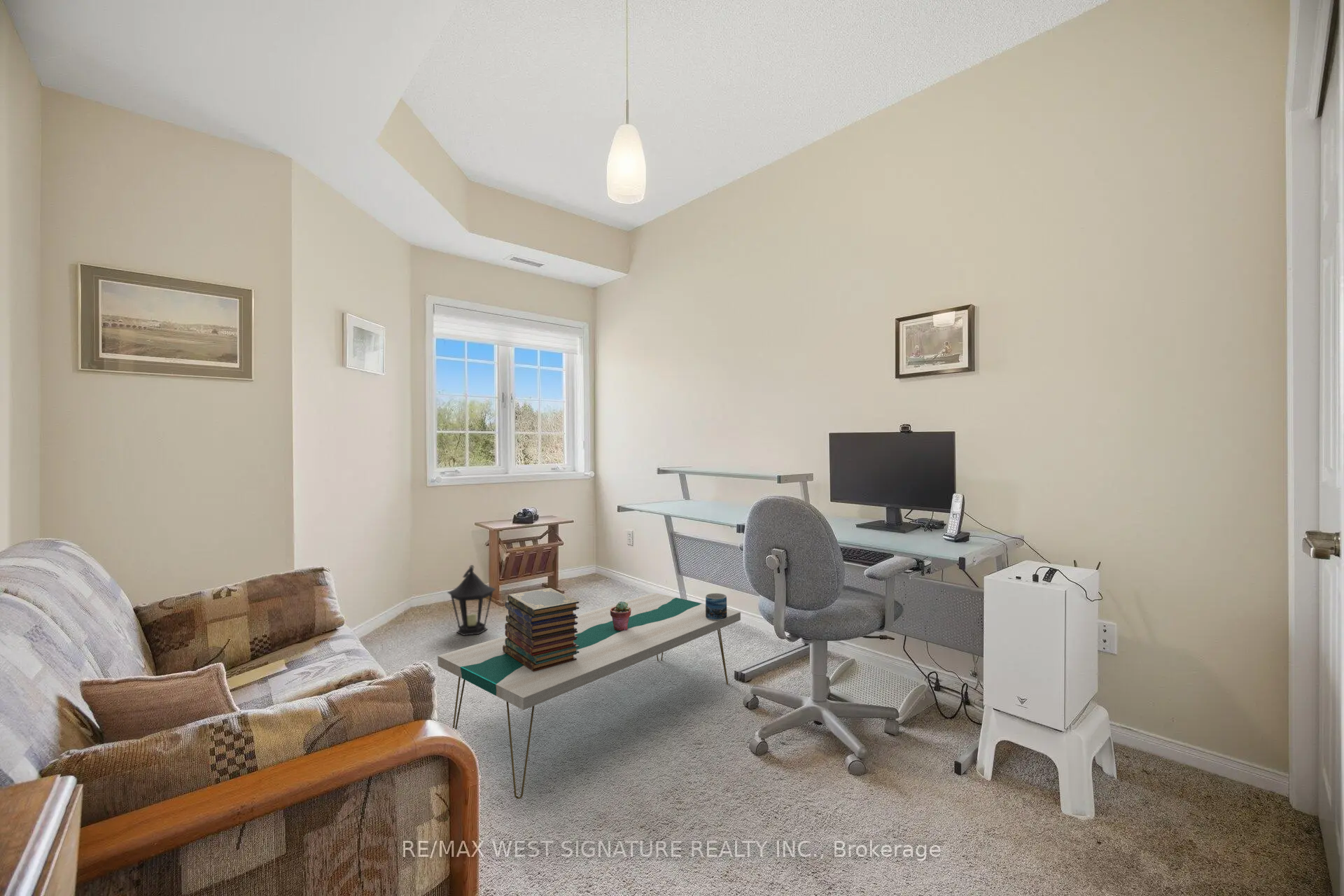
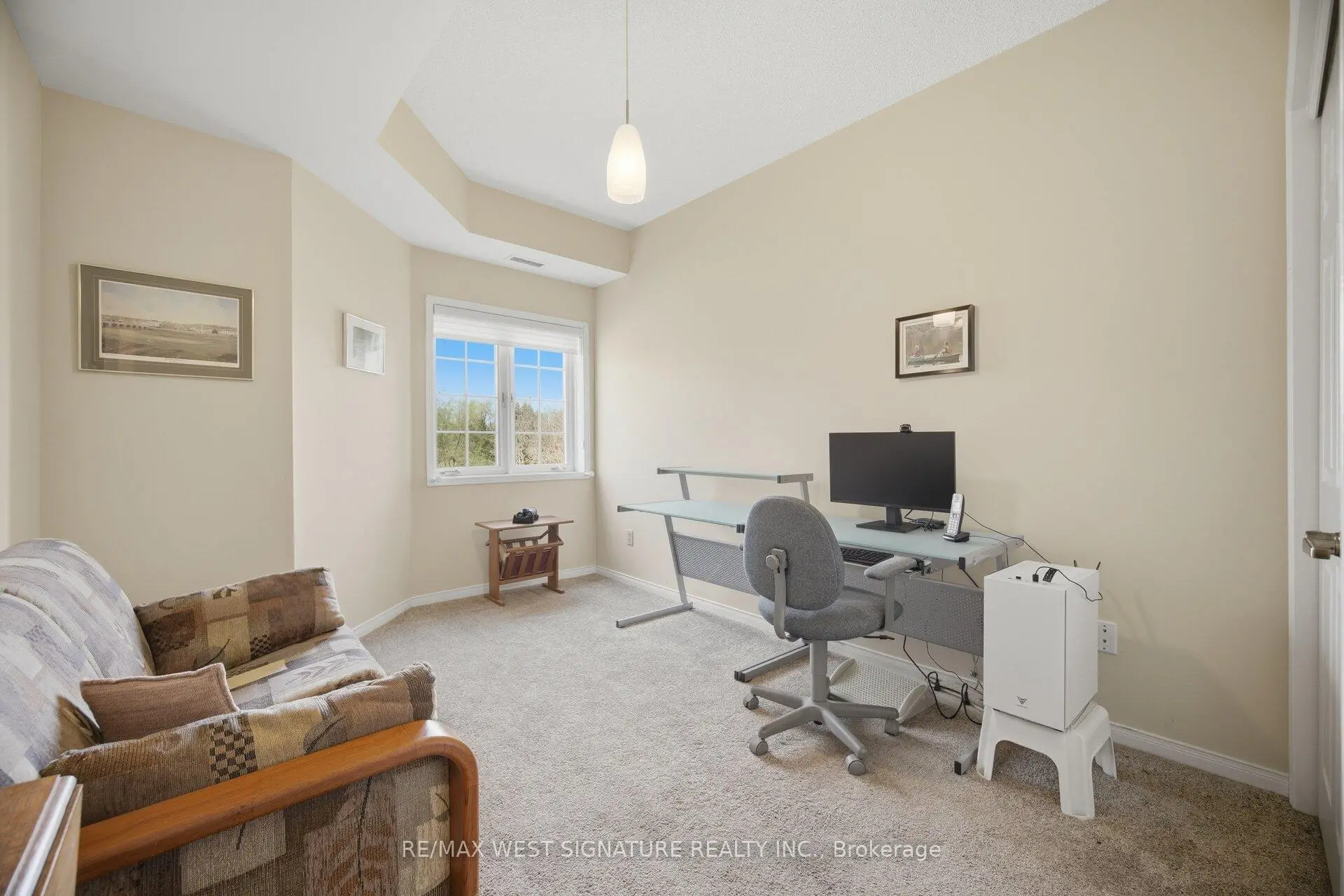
- lantern [447,564,496,636]
- coffee table [437,592,741,799]
- mug [705,592,727,621]
- book stack [503,587,580,671]
- potted succulent [610,601,631,631]
